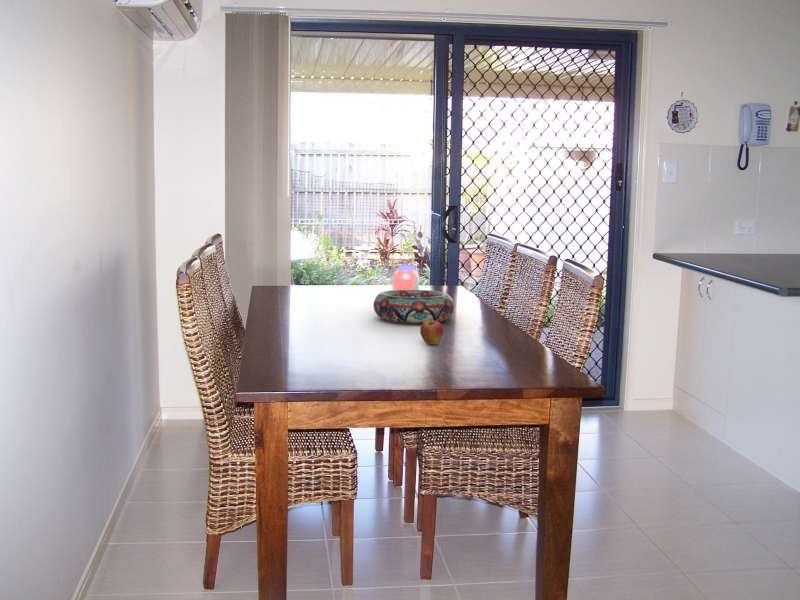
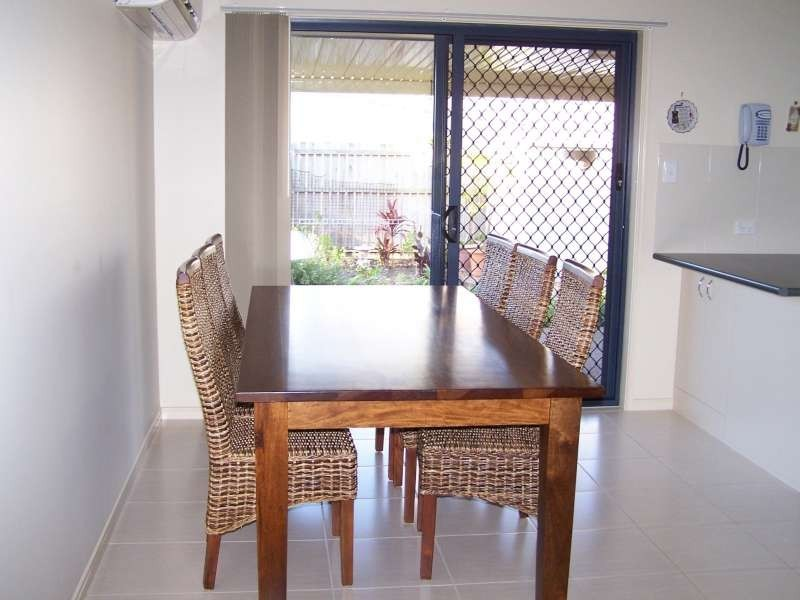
- jar [392,264,420,290]
- decorative bowl [372,289,455,324]
- fruit [419,319,444,345]
